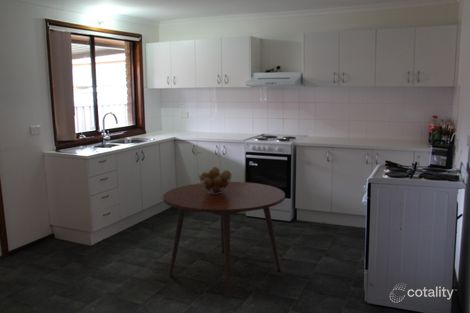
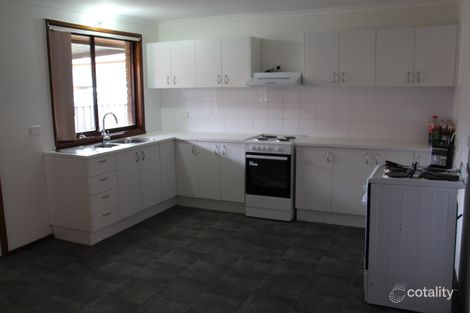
- fruit basket [198,166,233,194]
- dining table [162,181,286,300]
